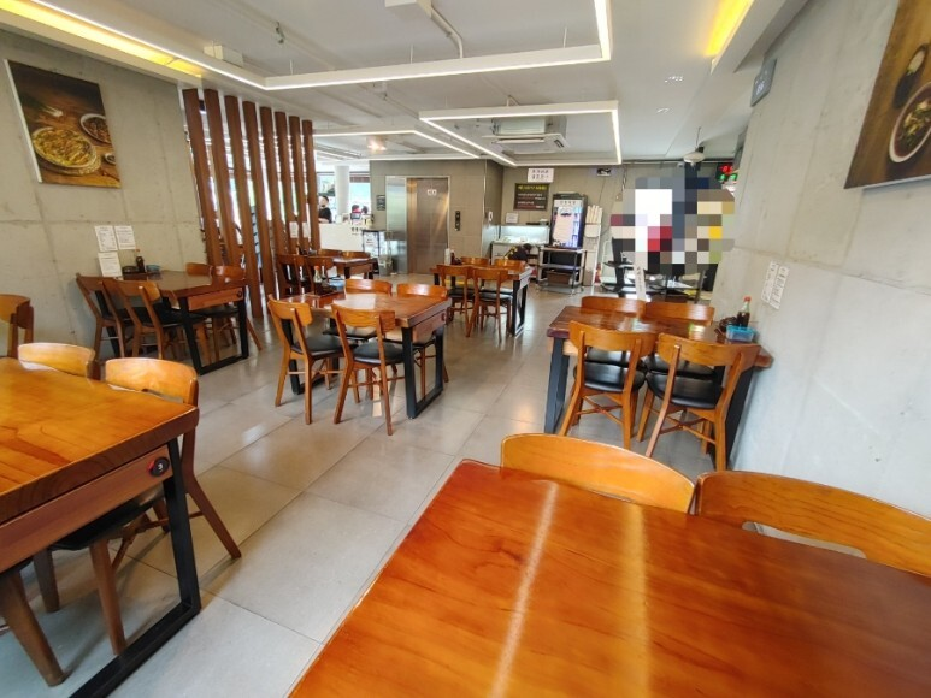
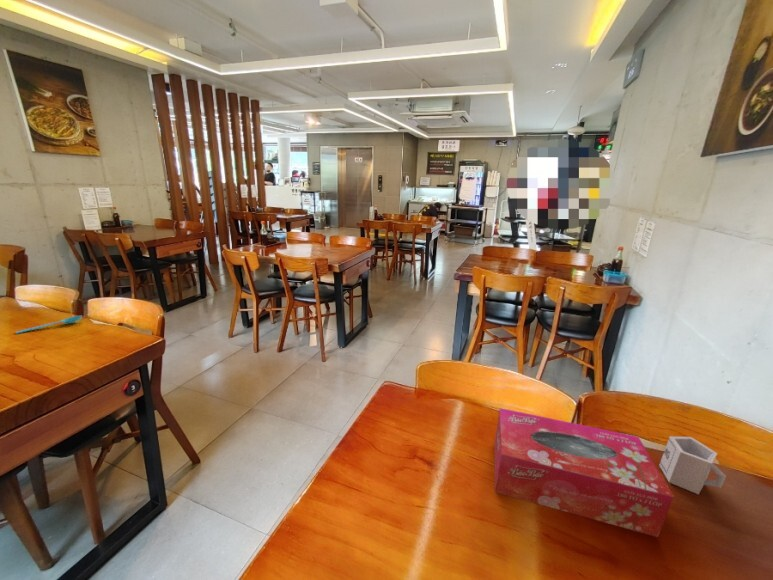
+ spoon [15,315,83,335]
+ tissue box [493,407,675,538]
+ cup [658,435,727,495]
